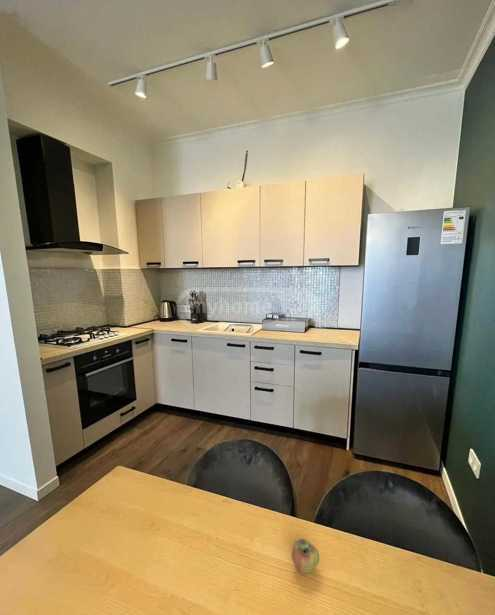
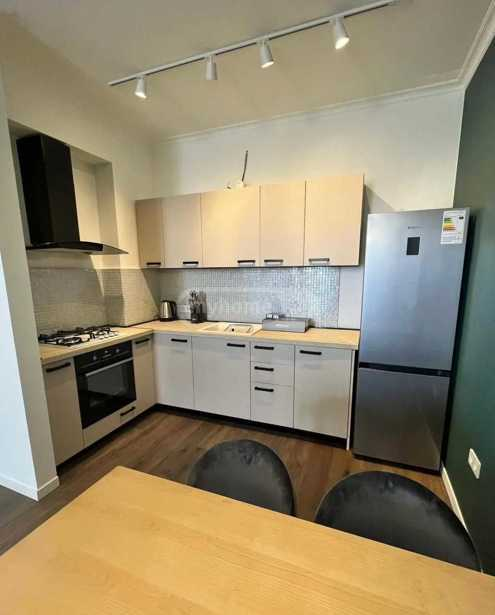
- apple [291,538,320,574]
